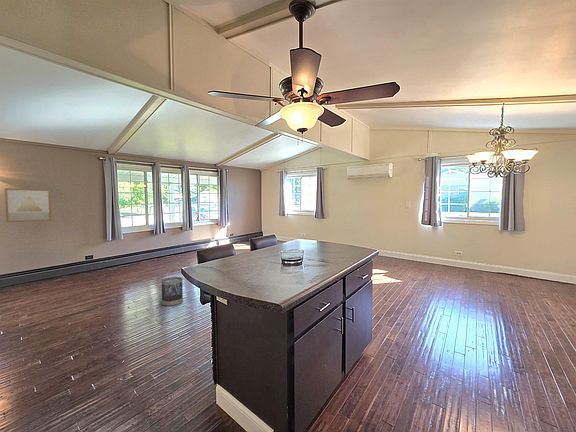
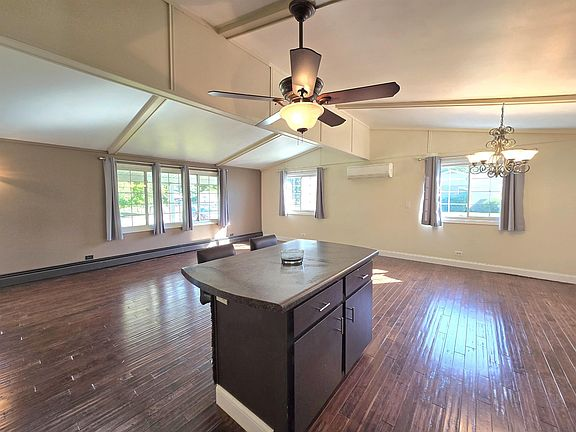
- wastebasket [160,276,184,307]
- wall art [4,187,52,223]
